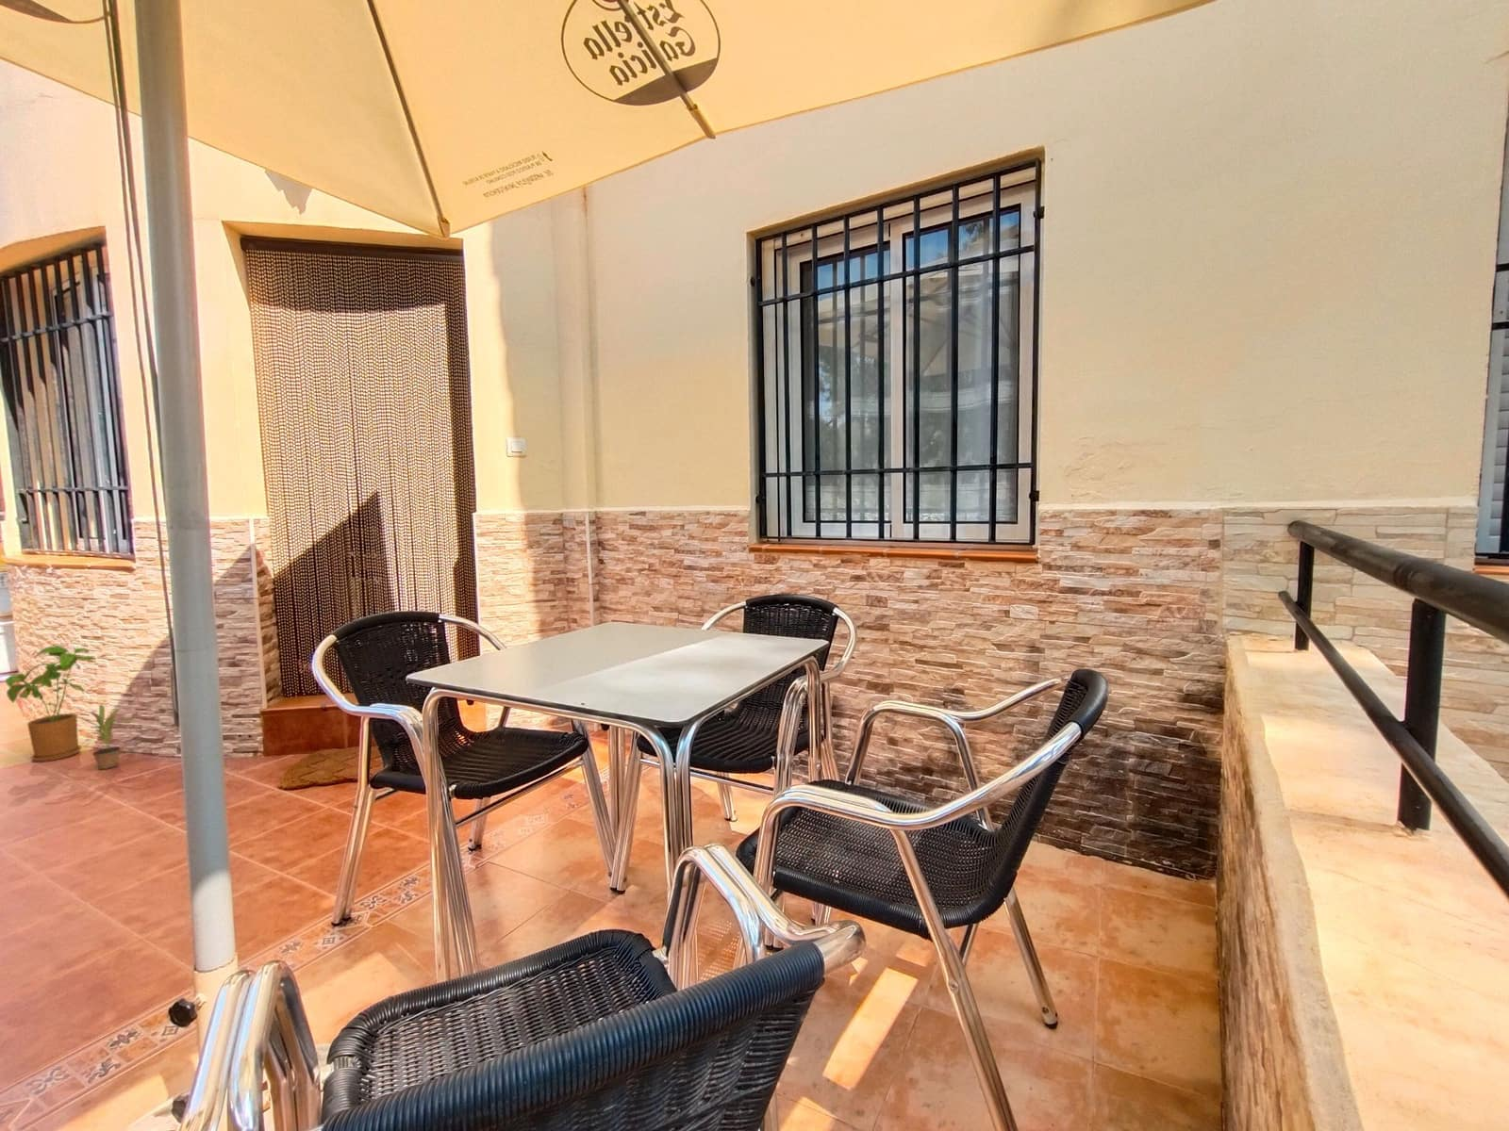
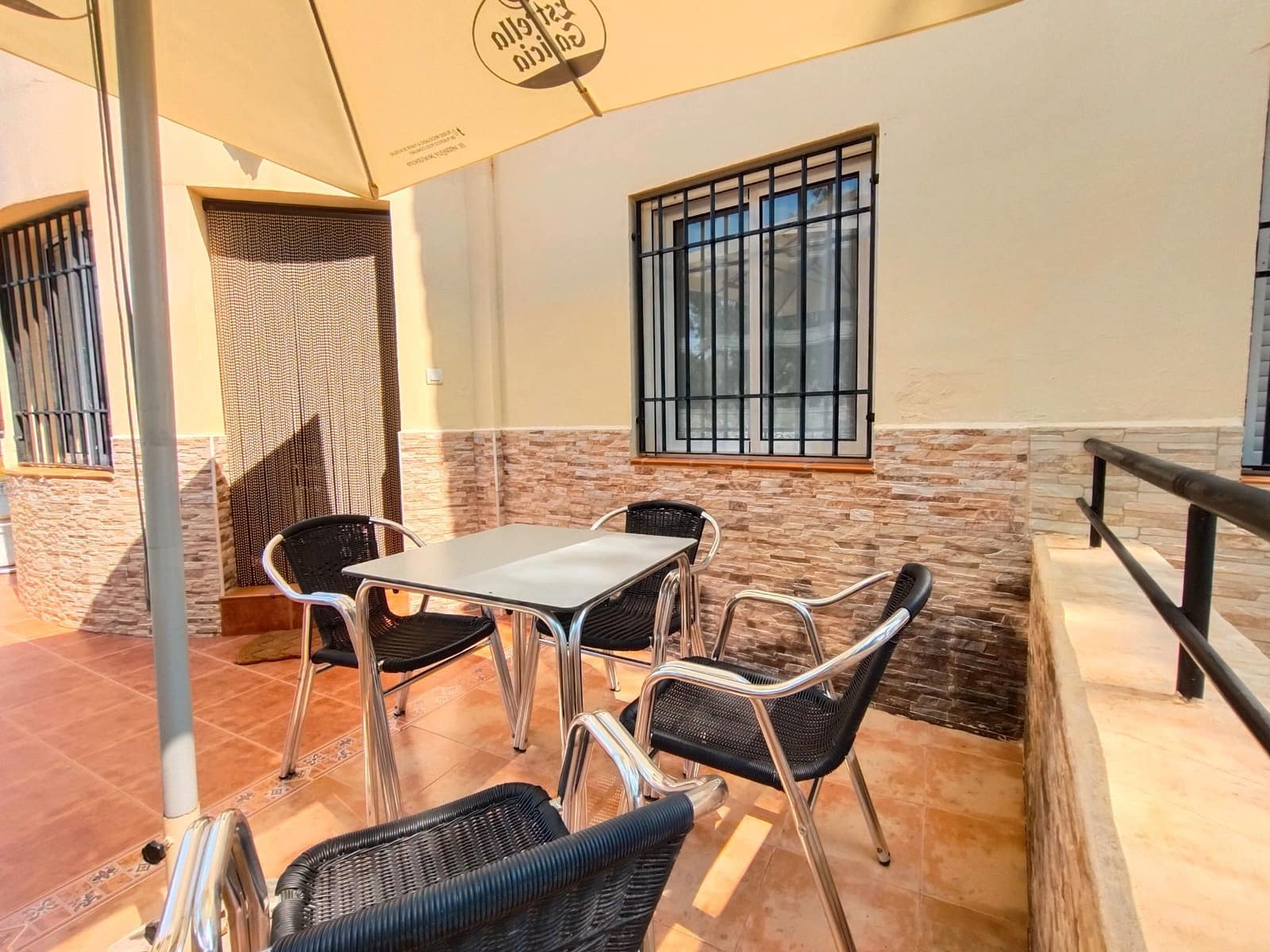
- potted plant [75,695,144,770]
- house plant [4,645,97,763]
